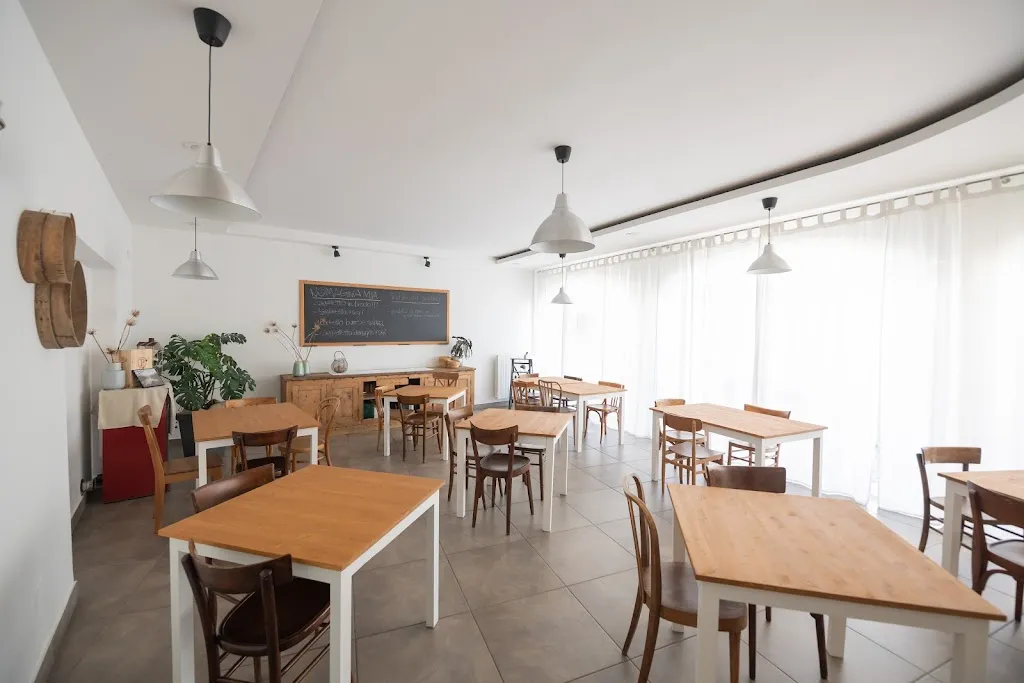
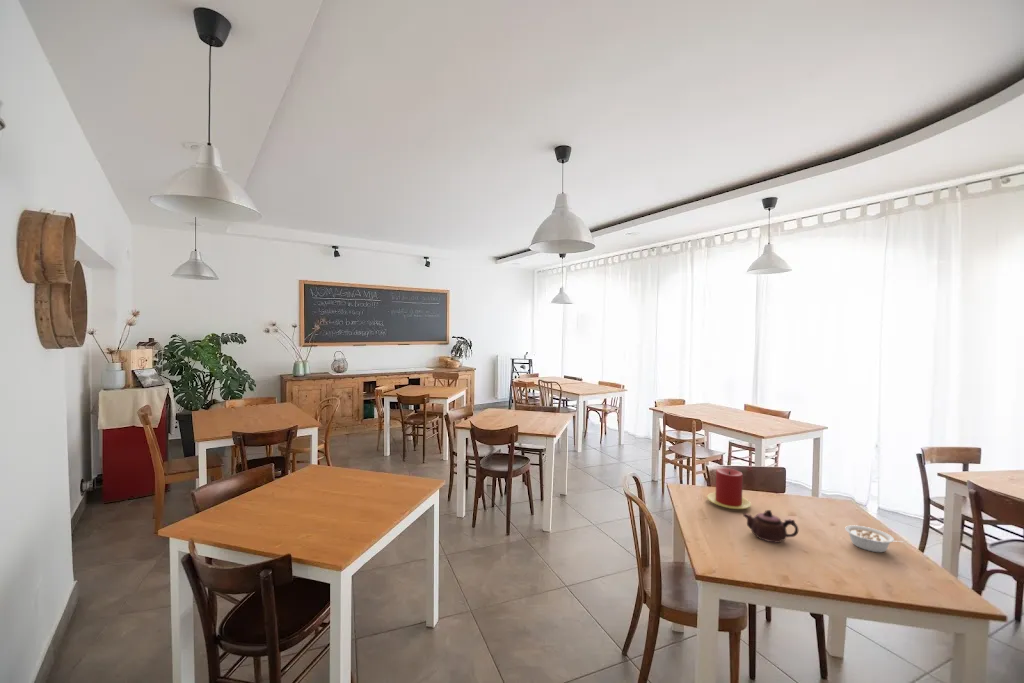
+ teapot [742,509,799,544]
+ candle [706,467,752,510]
+ legume [844,525,905,553]
